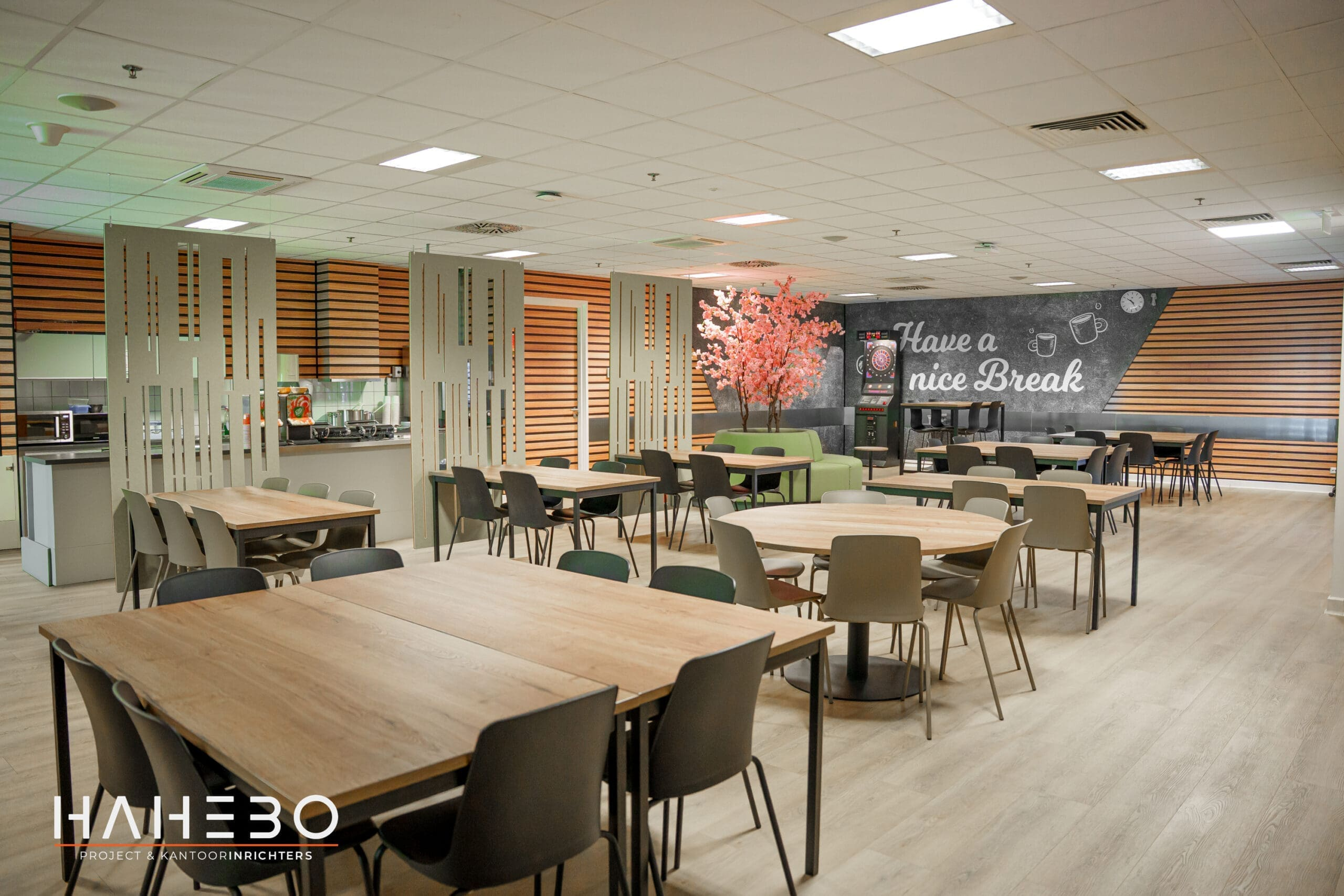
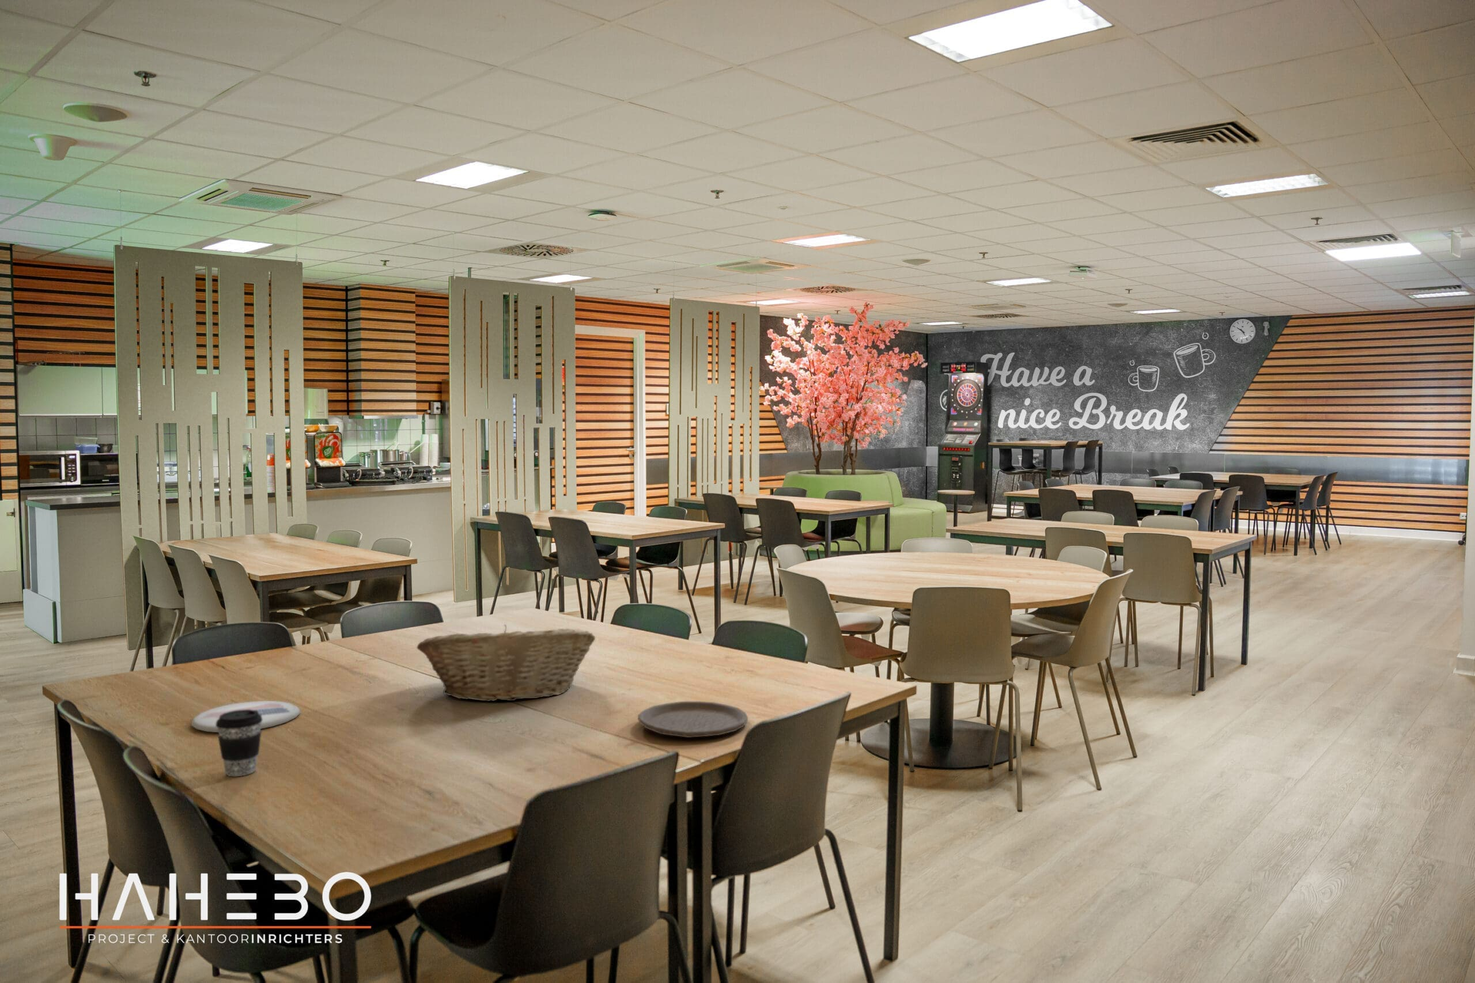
+ coffee cup [216,710,262,777]
+ fruit basket [416,623,596,702]
+ plate [191,700,301,733]
+ plate [638,701,748,738]
